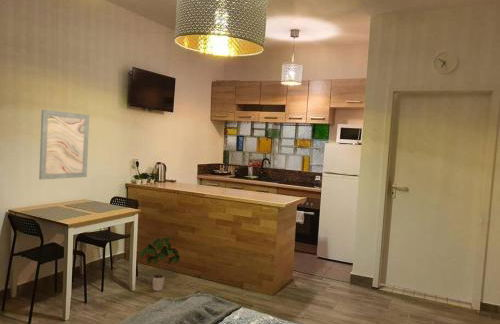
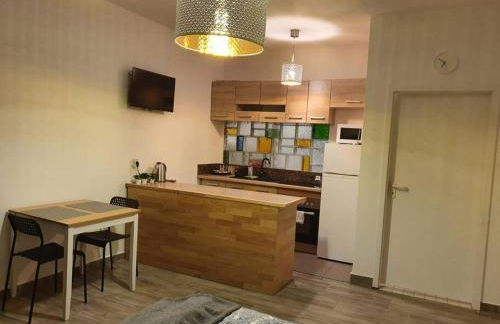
- wall art [38,109,90,181]
- potted plant [139,236,181,292]
